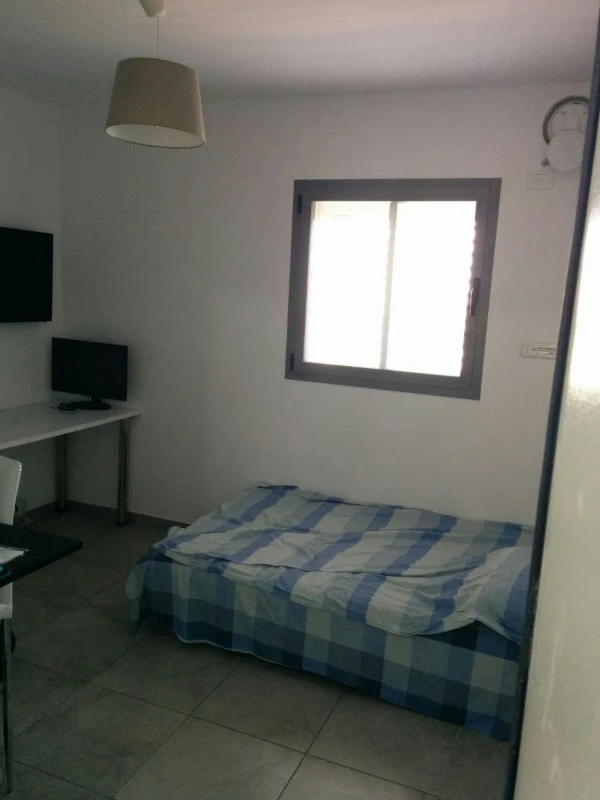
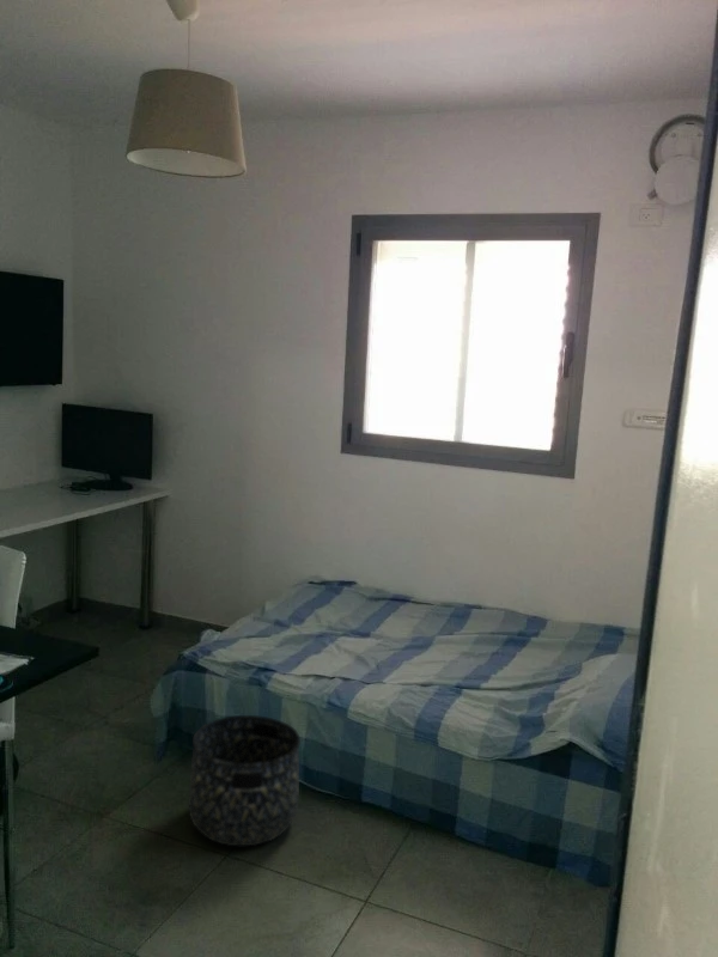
+ basket [188,714,302,847]
